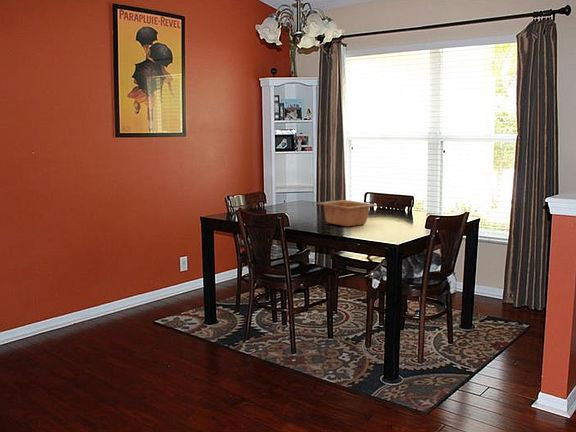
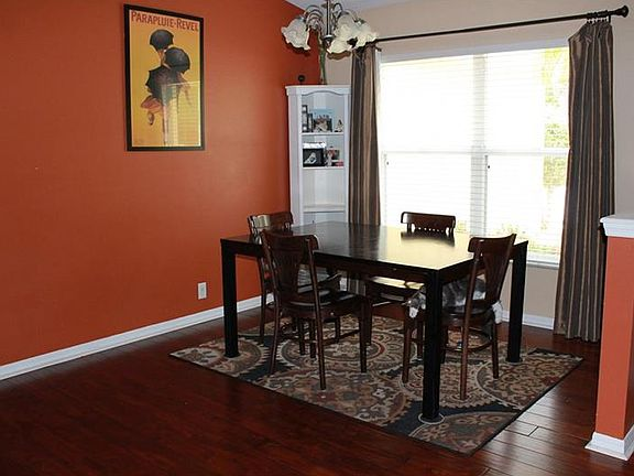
- serving bowl [315,199,378,227]
